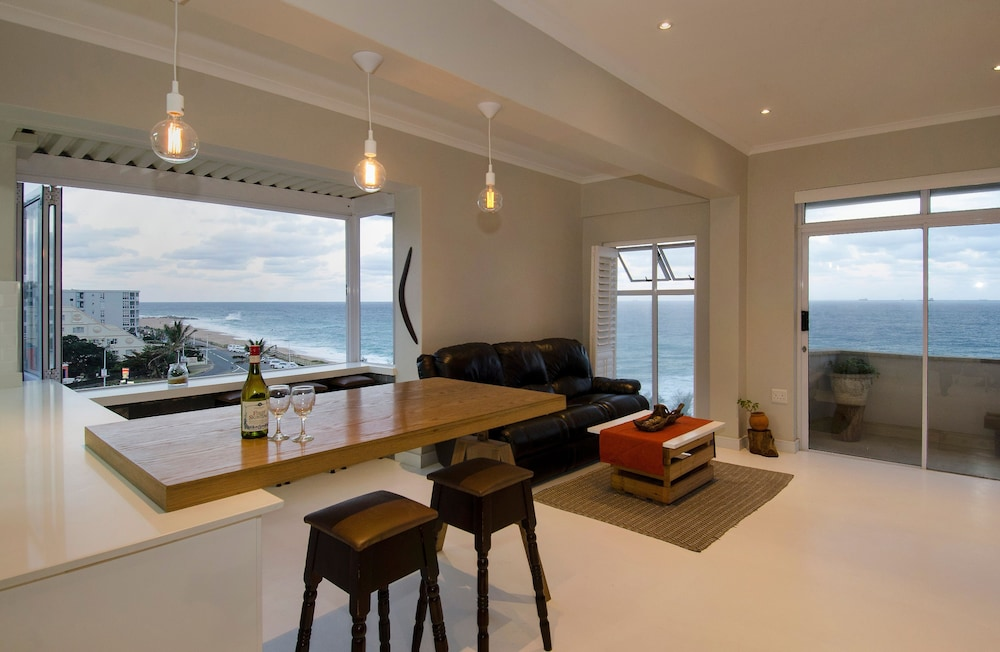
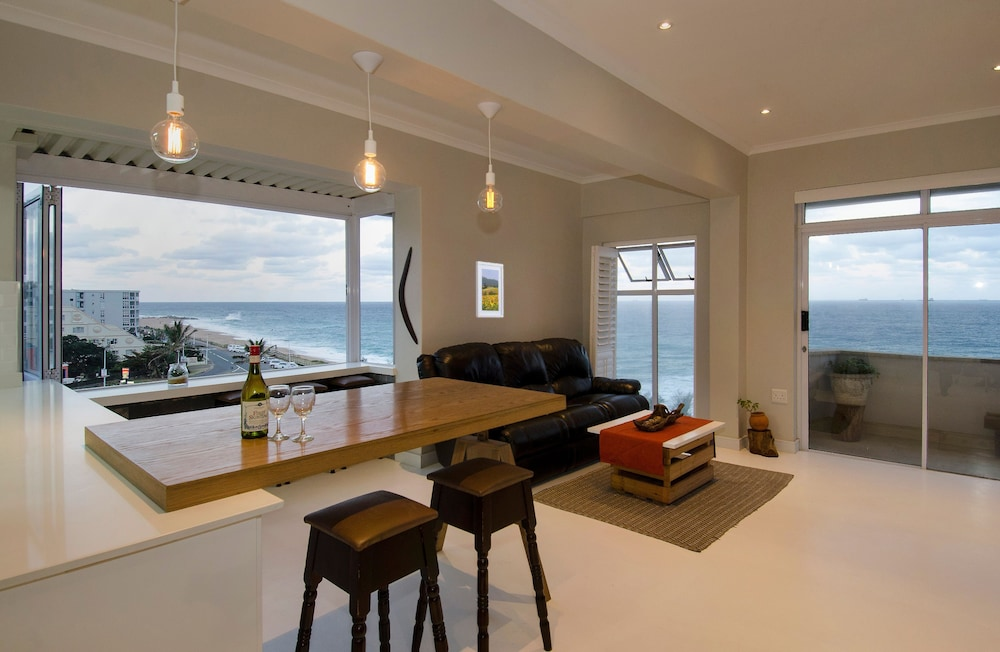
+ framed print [475,260,504,318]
